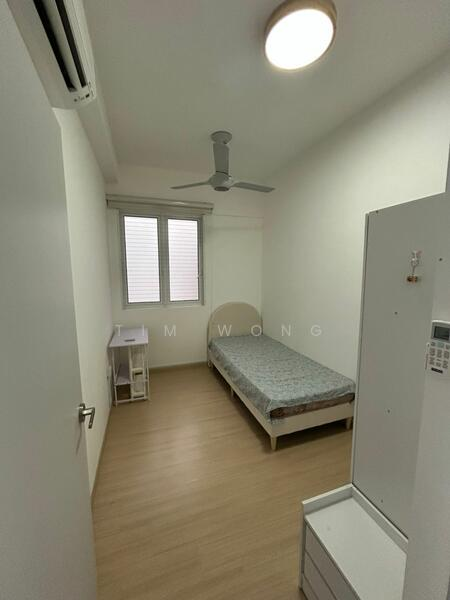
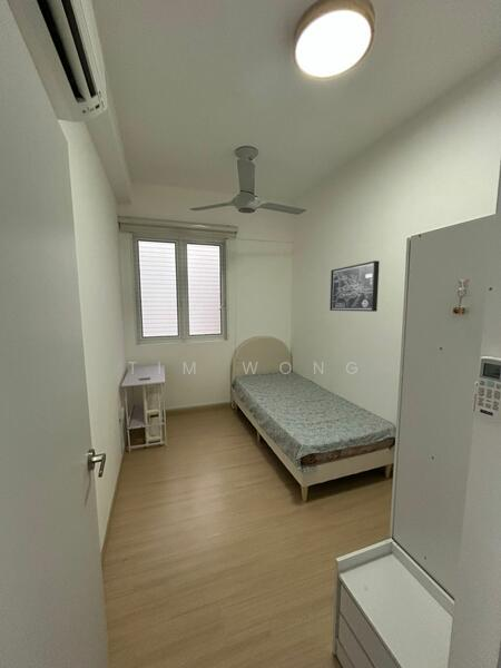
+ wall art [328,259,381,313]
